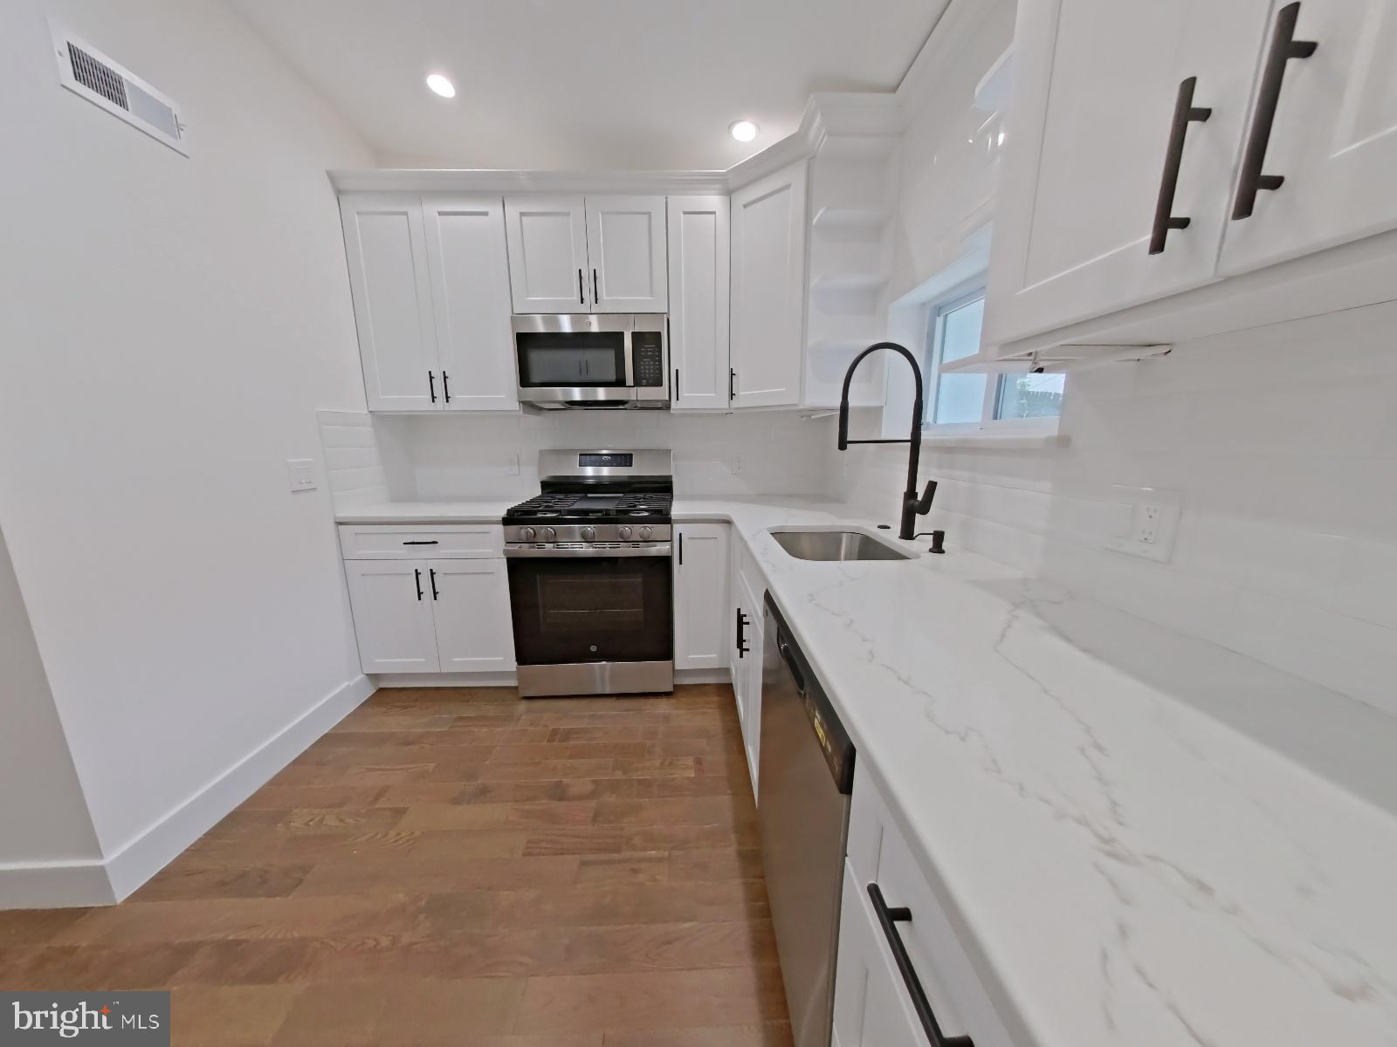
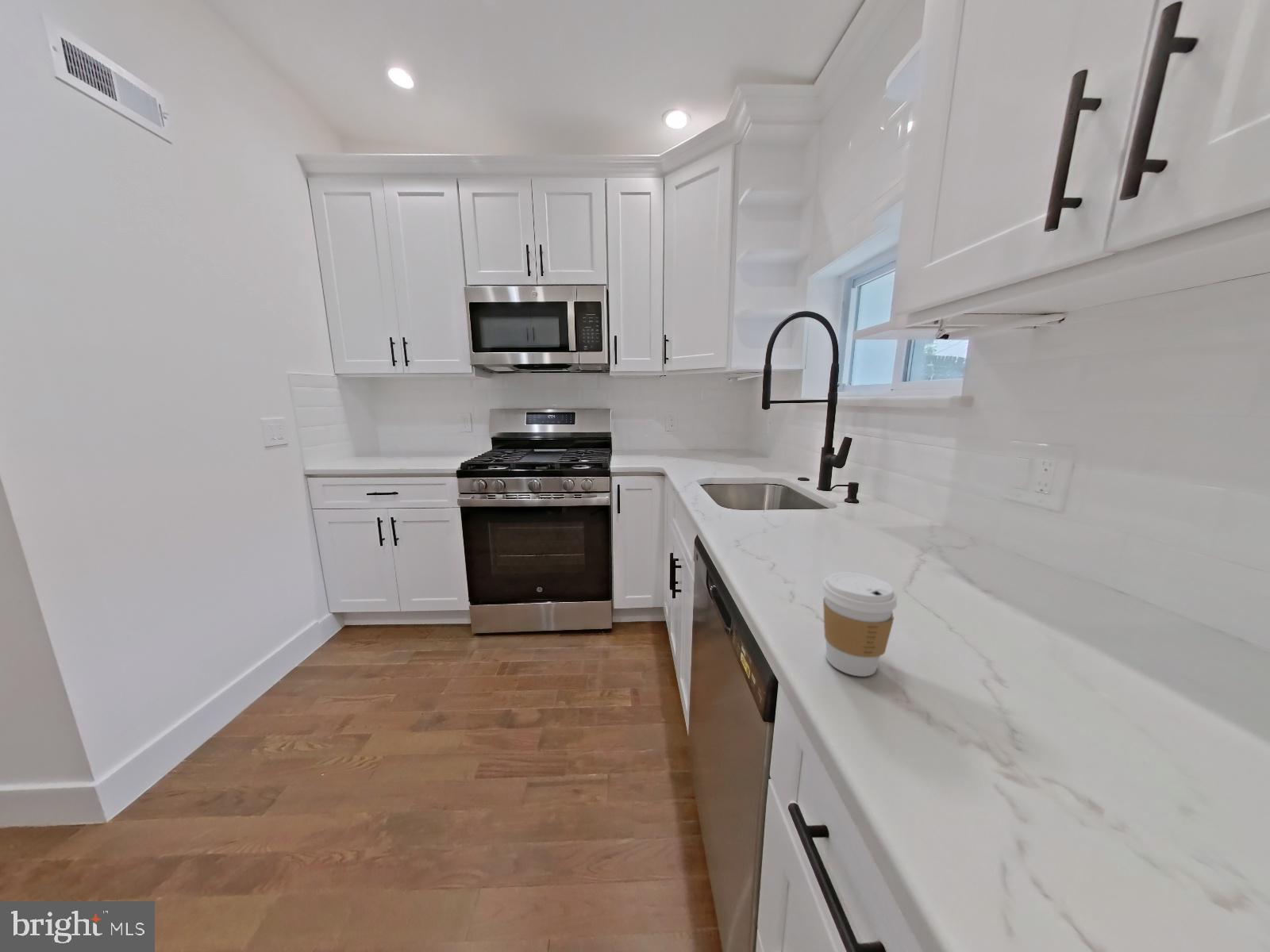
+ coffee cup [821,571,898,678]
